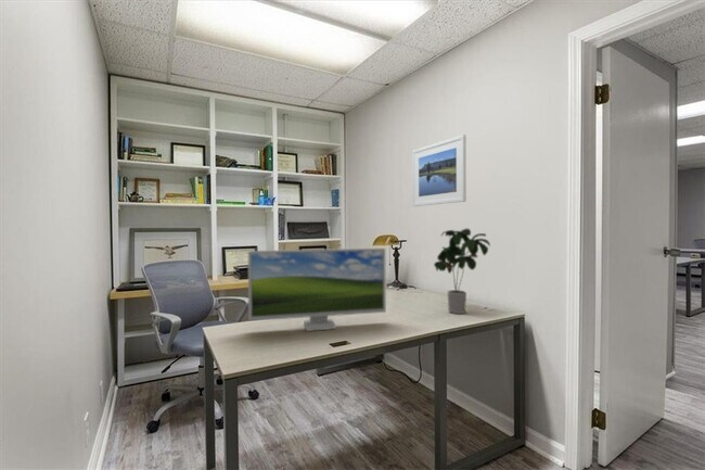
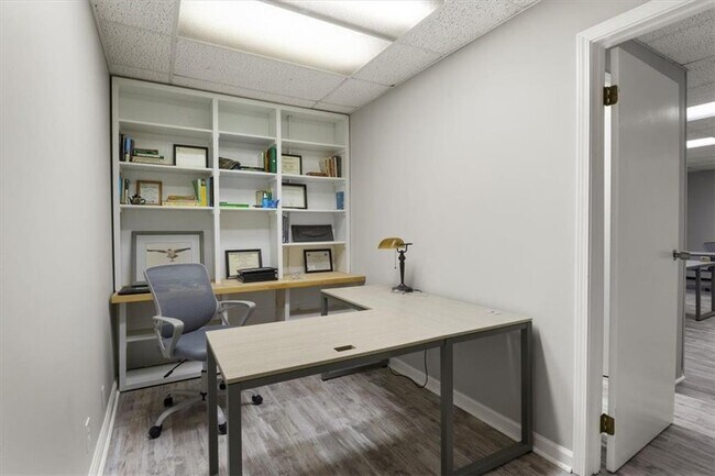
- potted plant [433,227,491,315]
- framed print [411,134,467,207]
- monitor [247,247,387,332]
